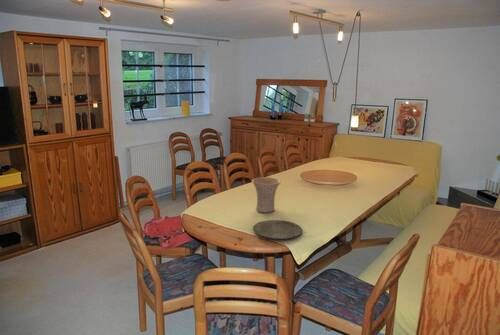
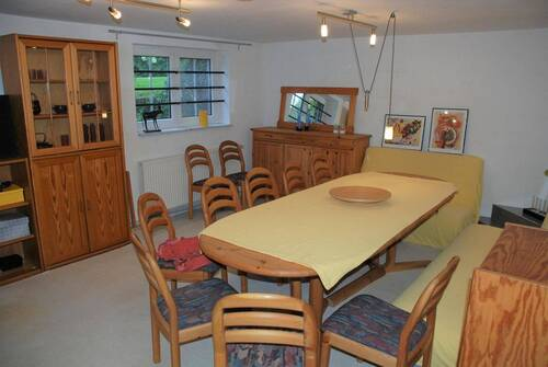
- plate [252,219,303,240]
- vase [251,176,282,214]
